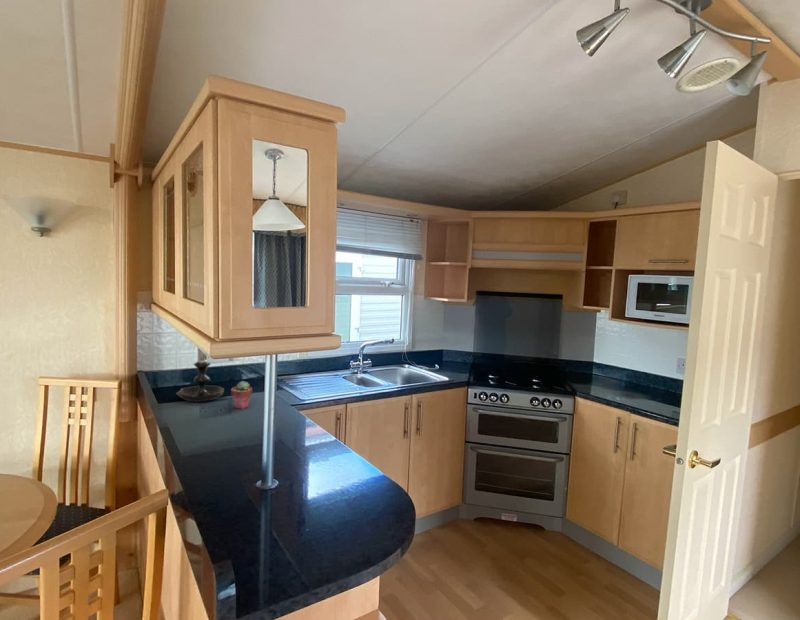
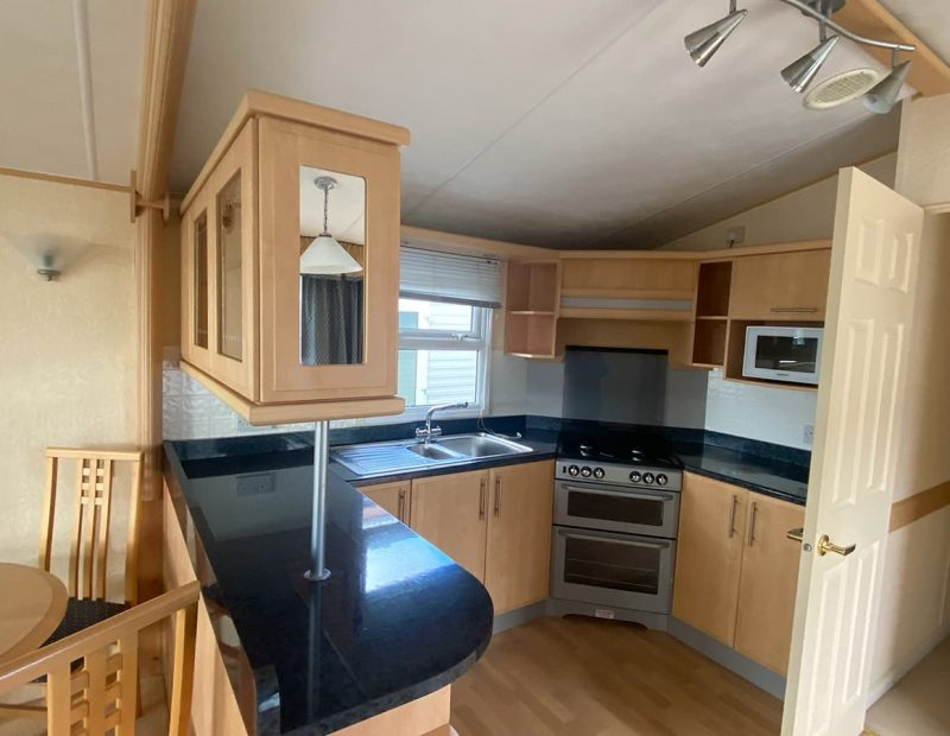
- potted succulent [230,380,253,410]
- candle holder [175,347,225,403]
